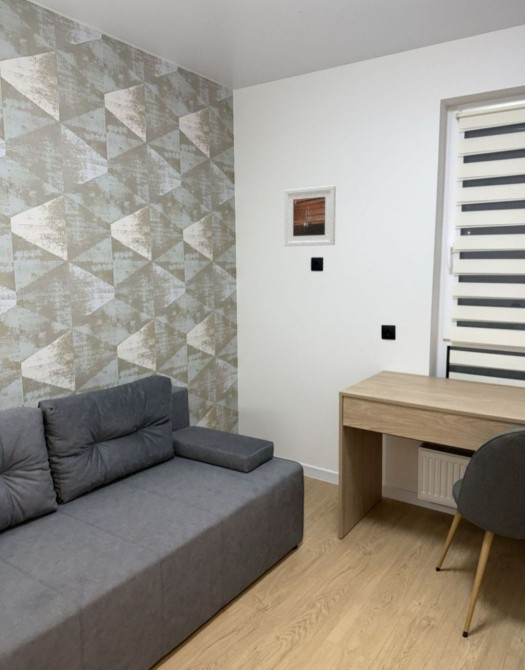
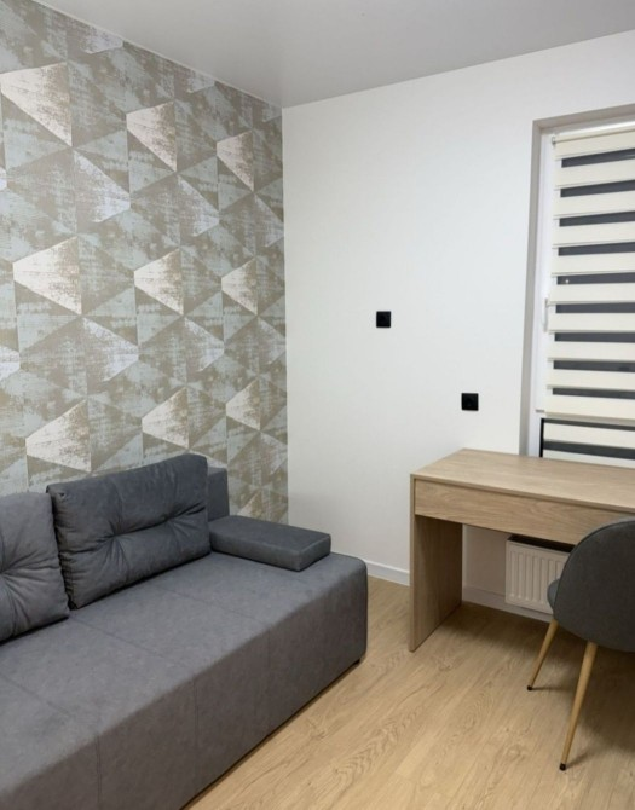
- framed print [284,184,337,247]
